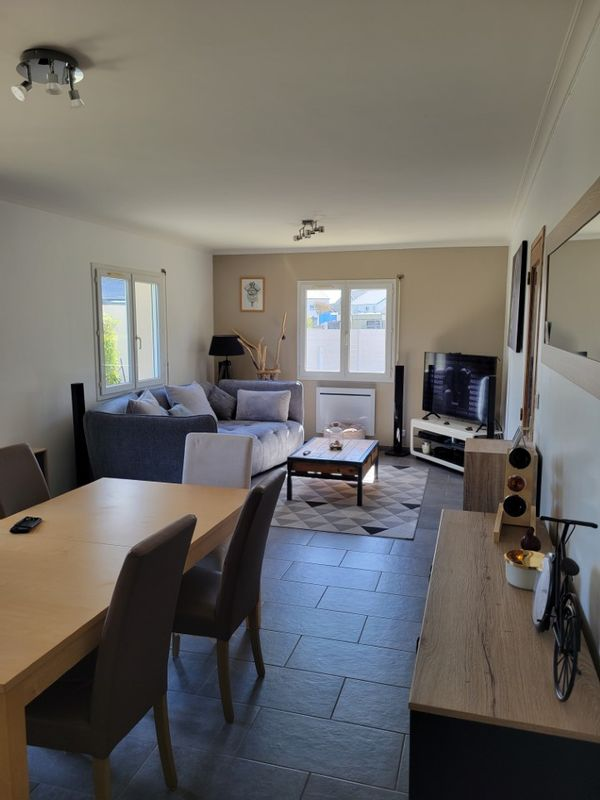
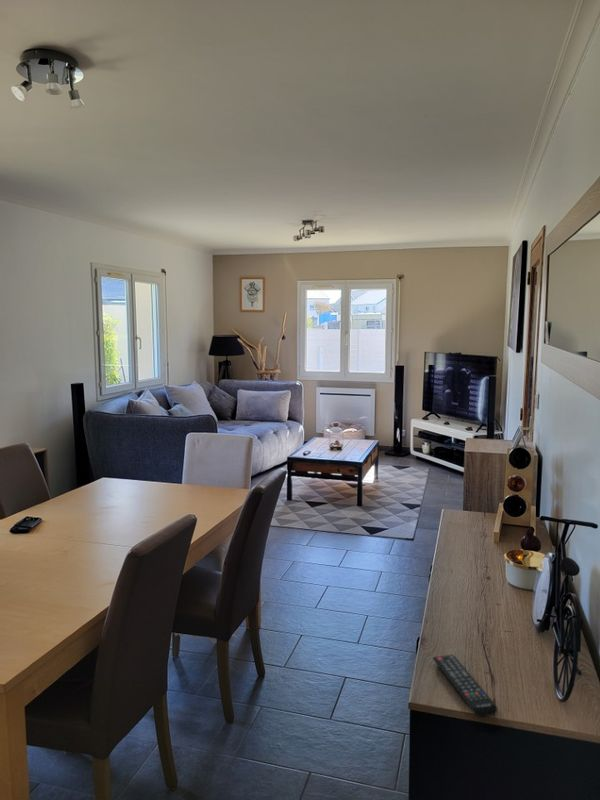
+ remote control [432,654,498,718]
